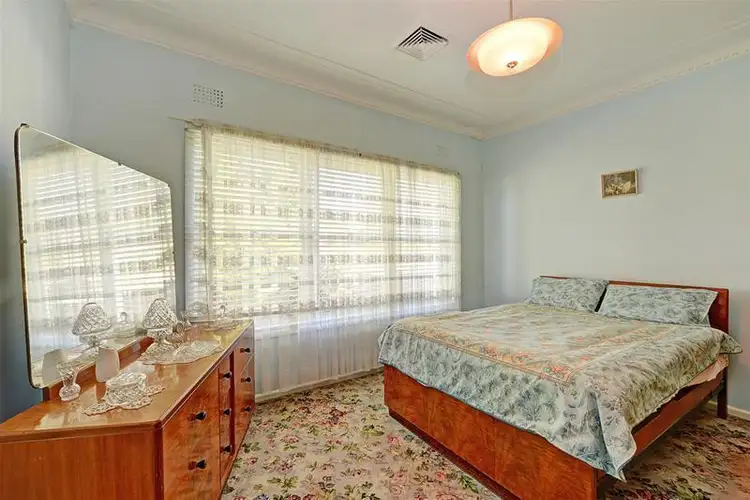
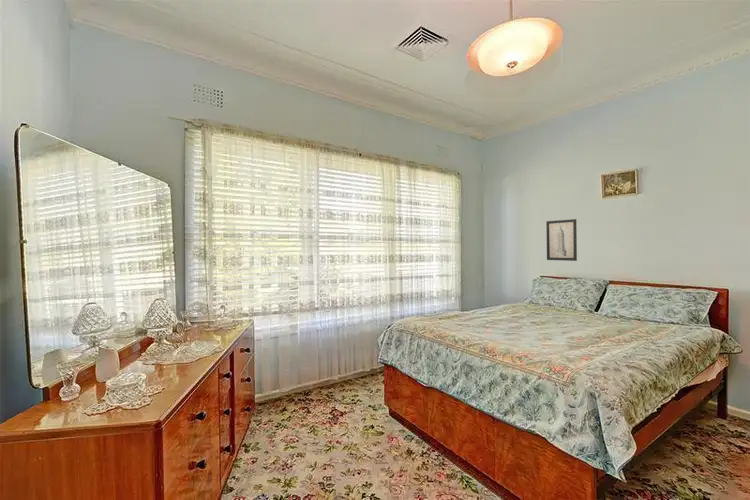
+ wall art [545,218,578,262]
